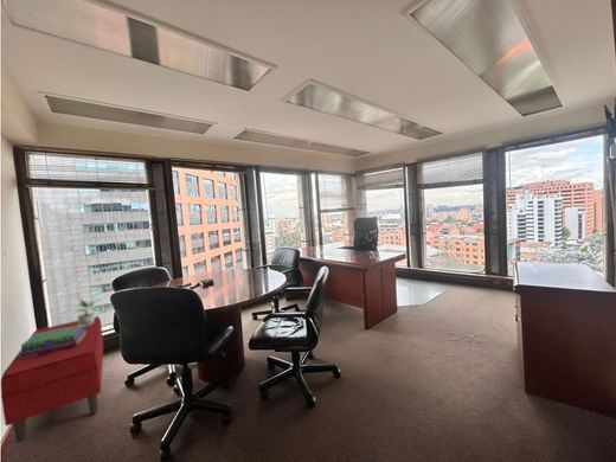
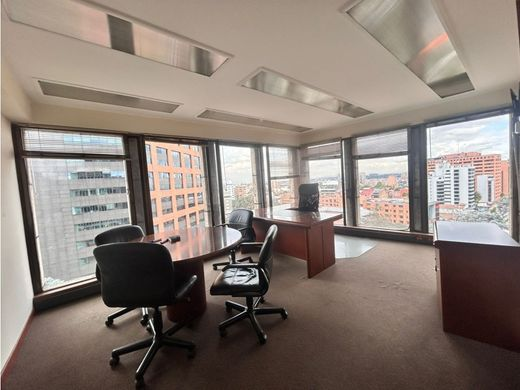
- potted plant [75,297,102,327]
- stack of books [20,325,86,357]
- bench [0,315,104,444]
